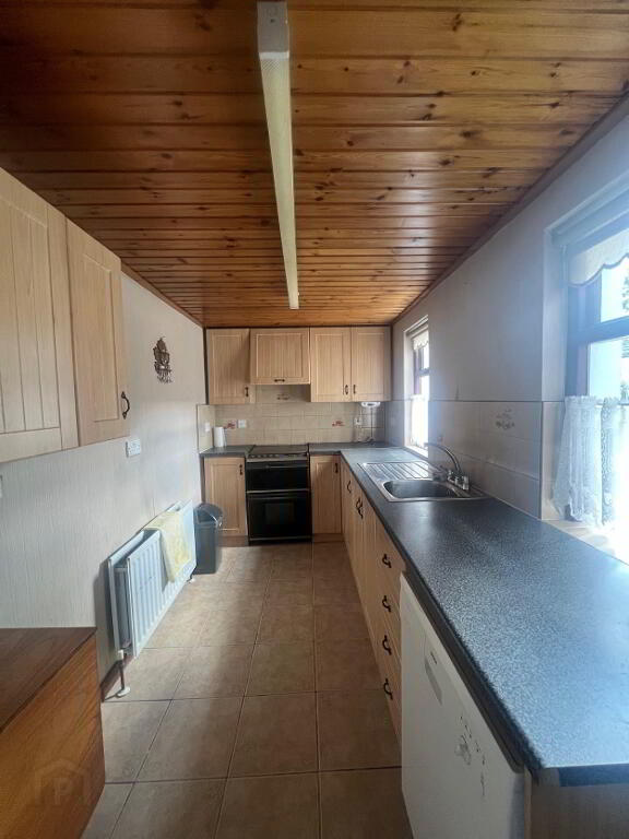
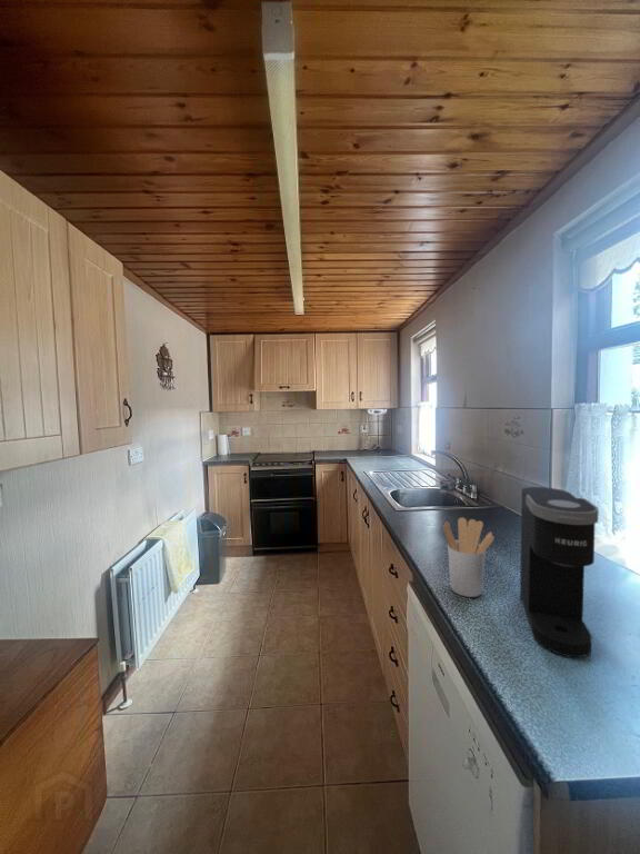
+ utensil holder [442,516,496,598]
+ coffee maker [519,486,600,658]
